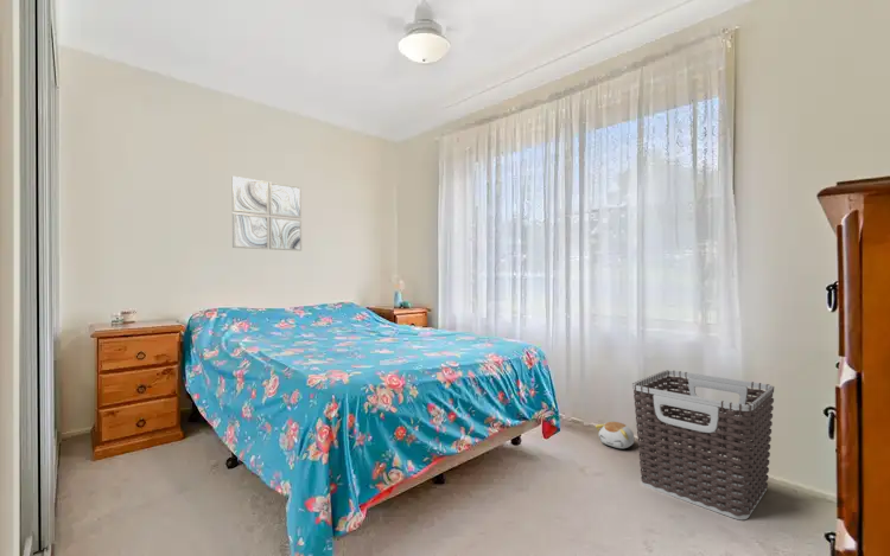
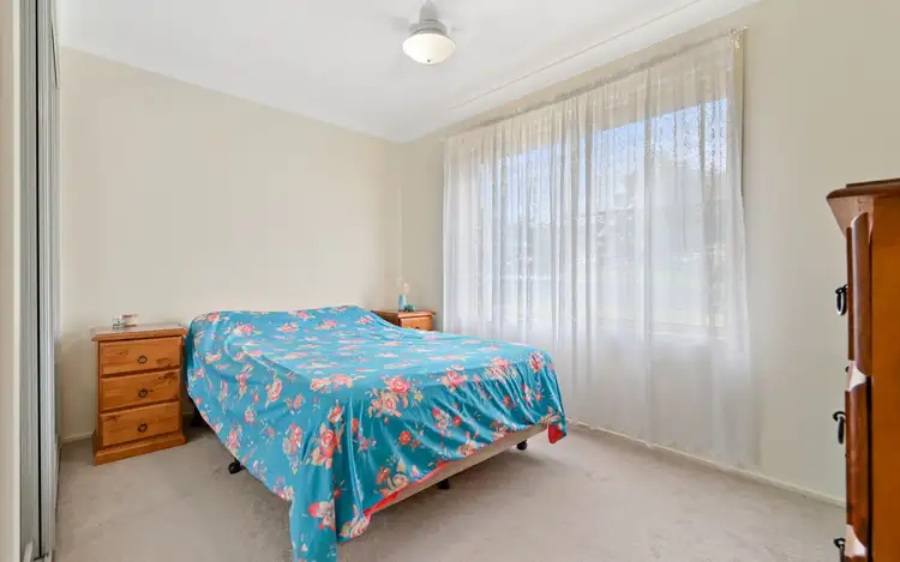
- wall art [231,175,303,253]
- clothes hamper [631,369,775,520]
- plush toy [595,421,636,449]
